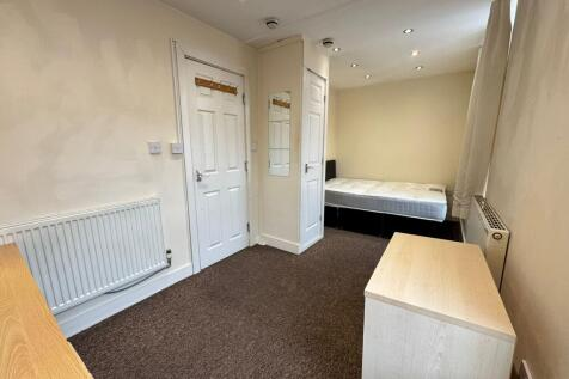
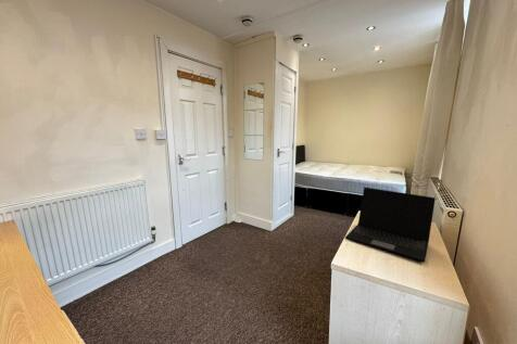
+ laptop [344,187,437,264]
